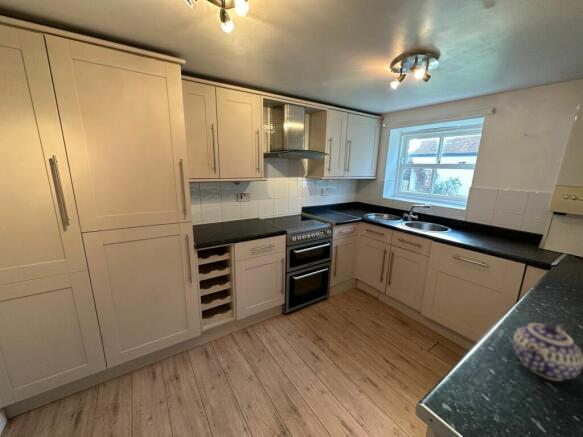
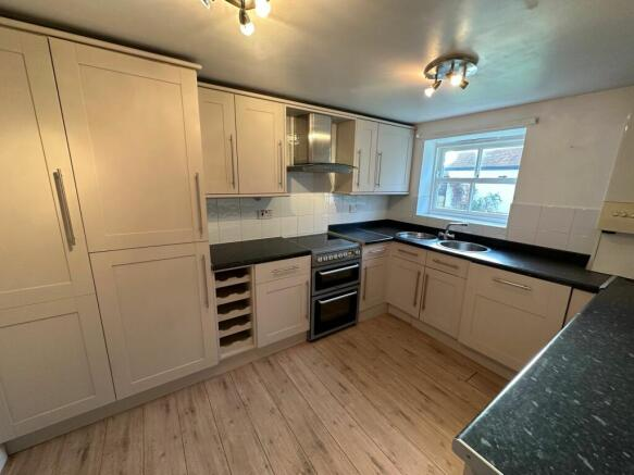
- teapot [511,322,583,382]
